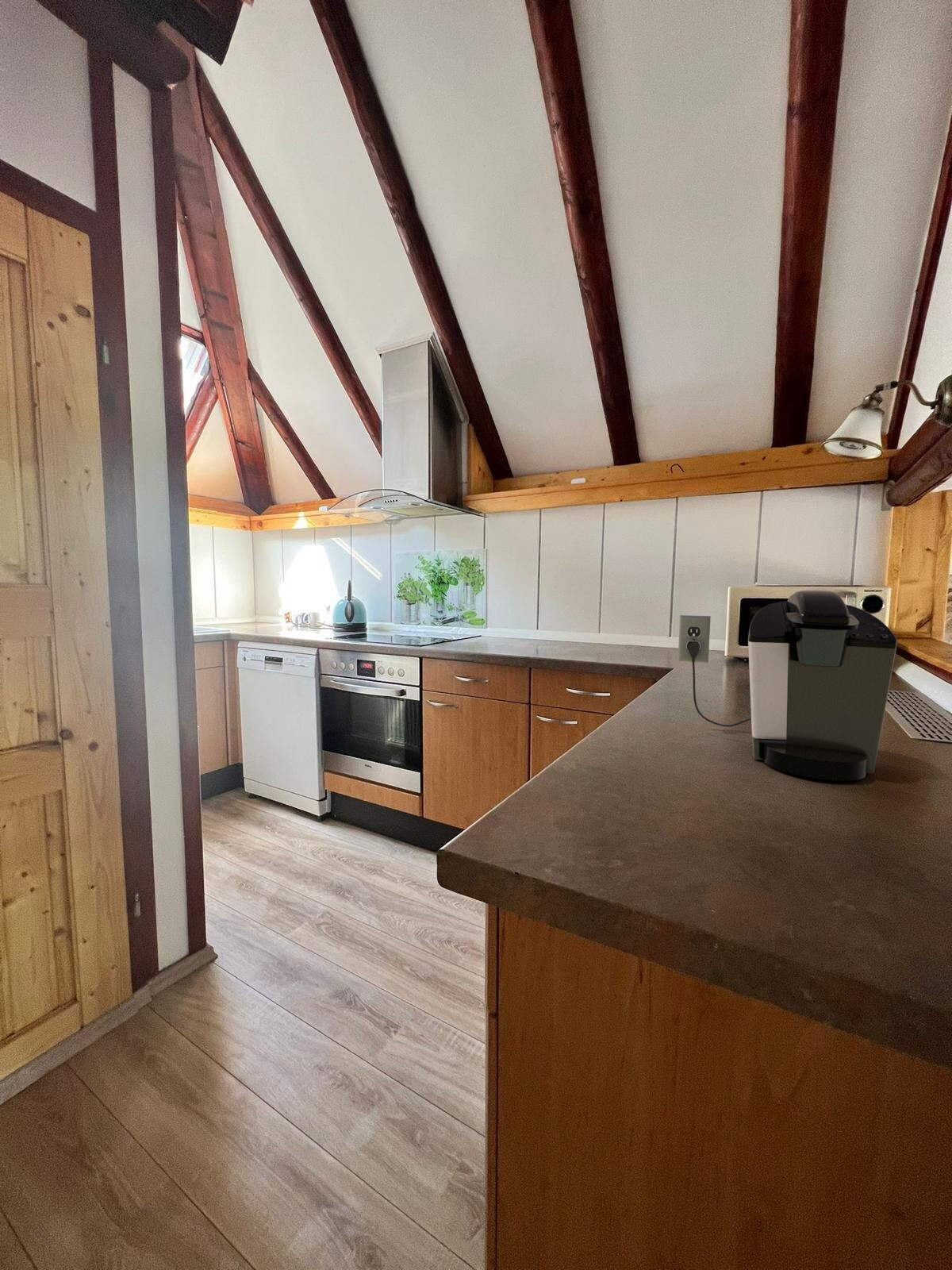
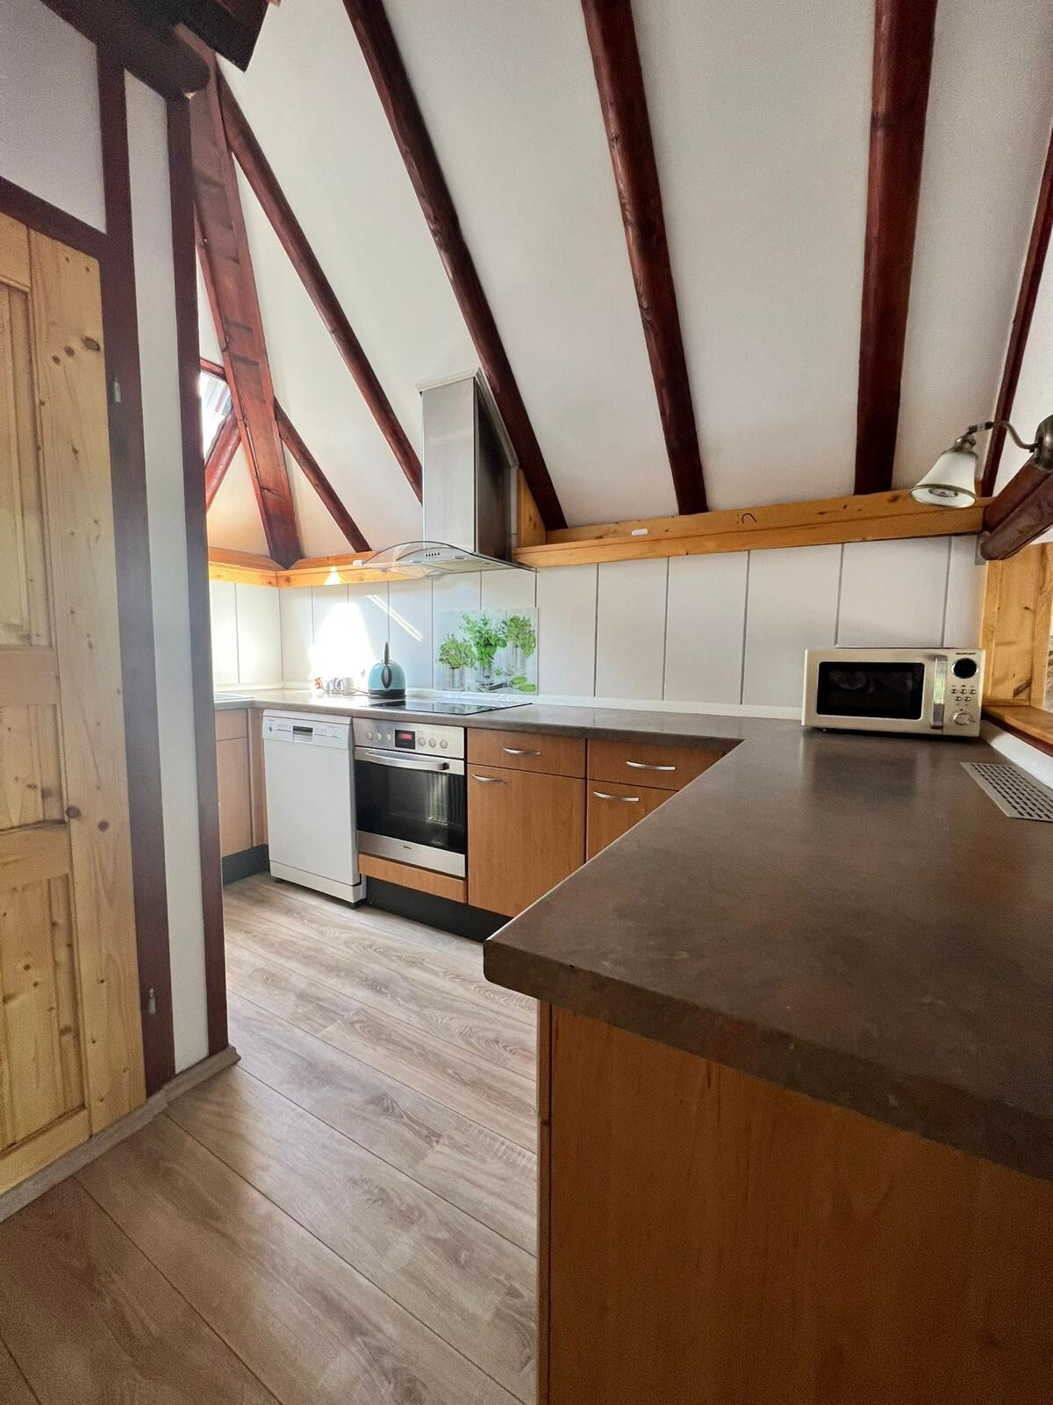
- coffee maker [678,590,897,782]
